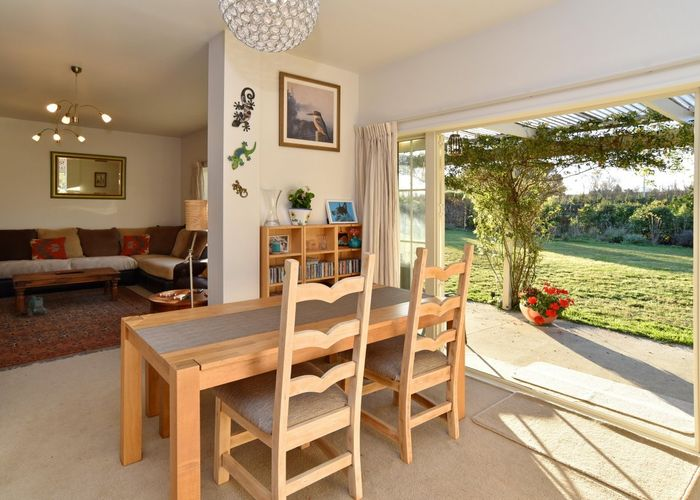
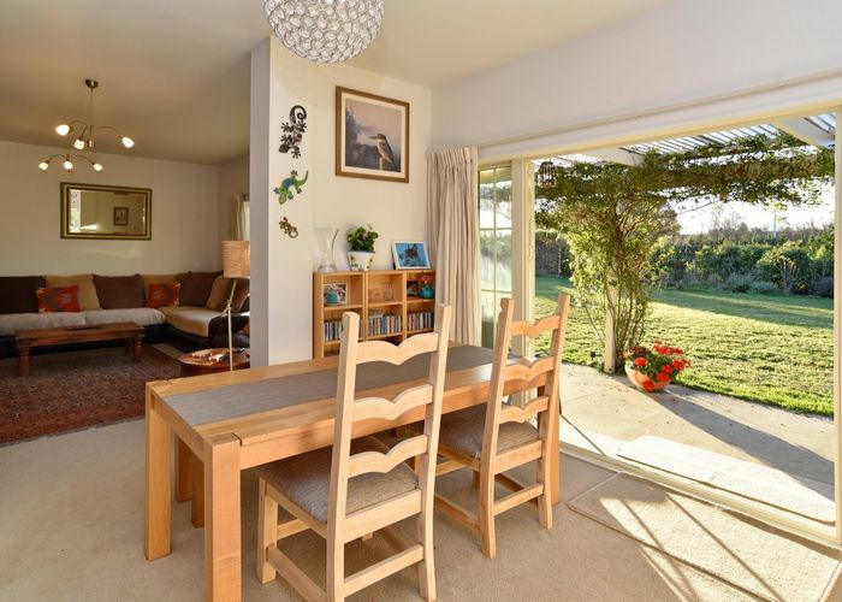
- toy train [23,295,48,317]
